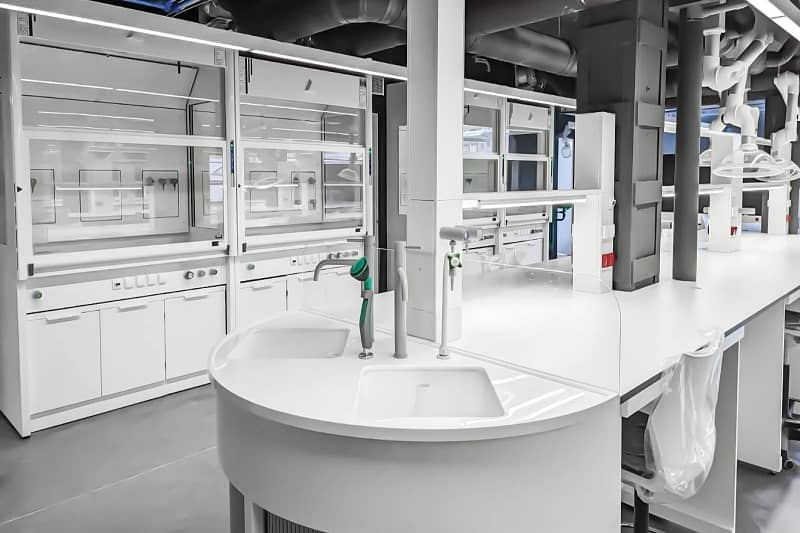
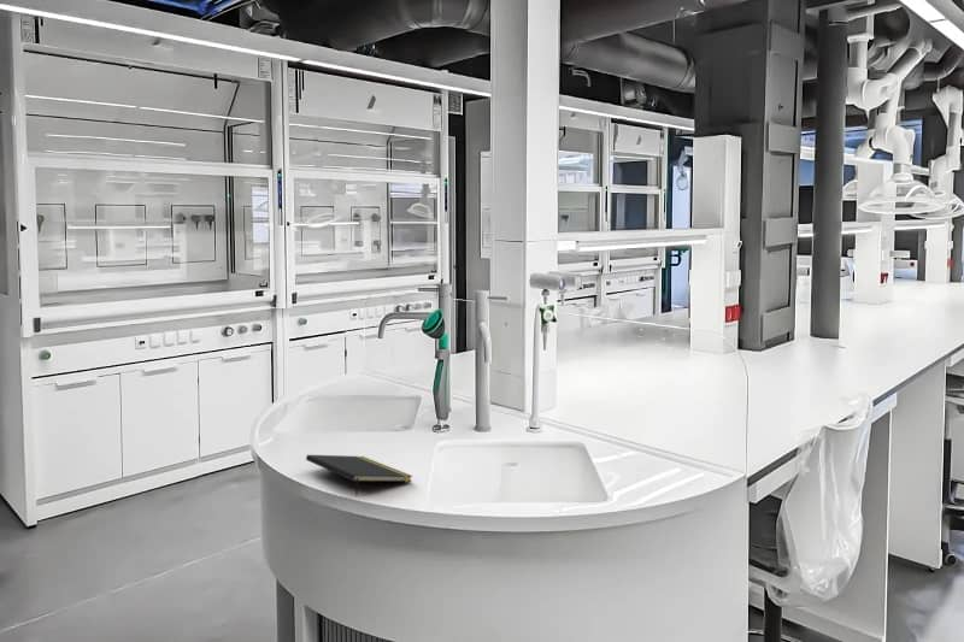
+ notepad [305,454,413,496]
